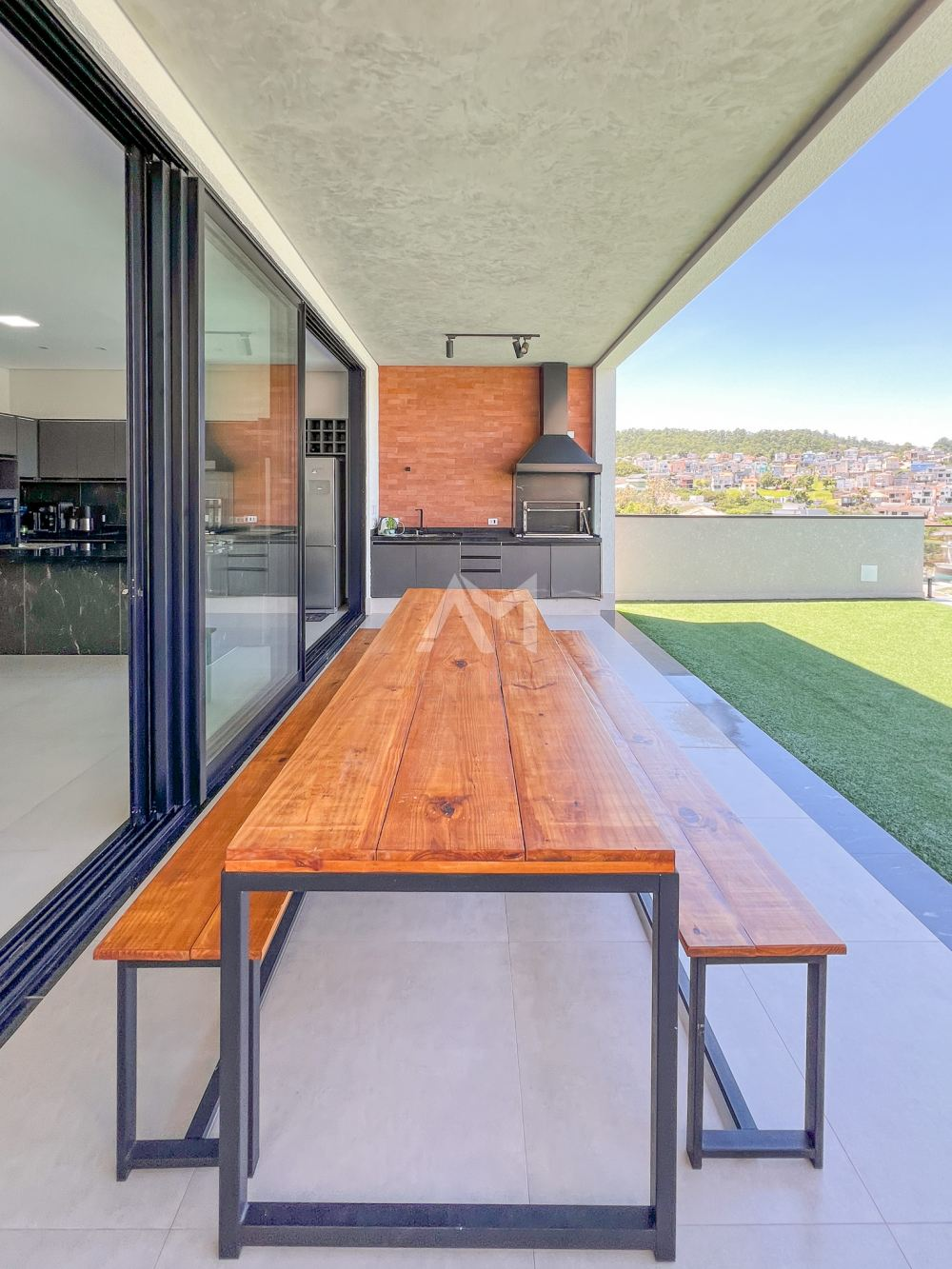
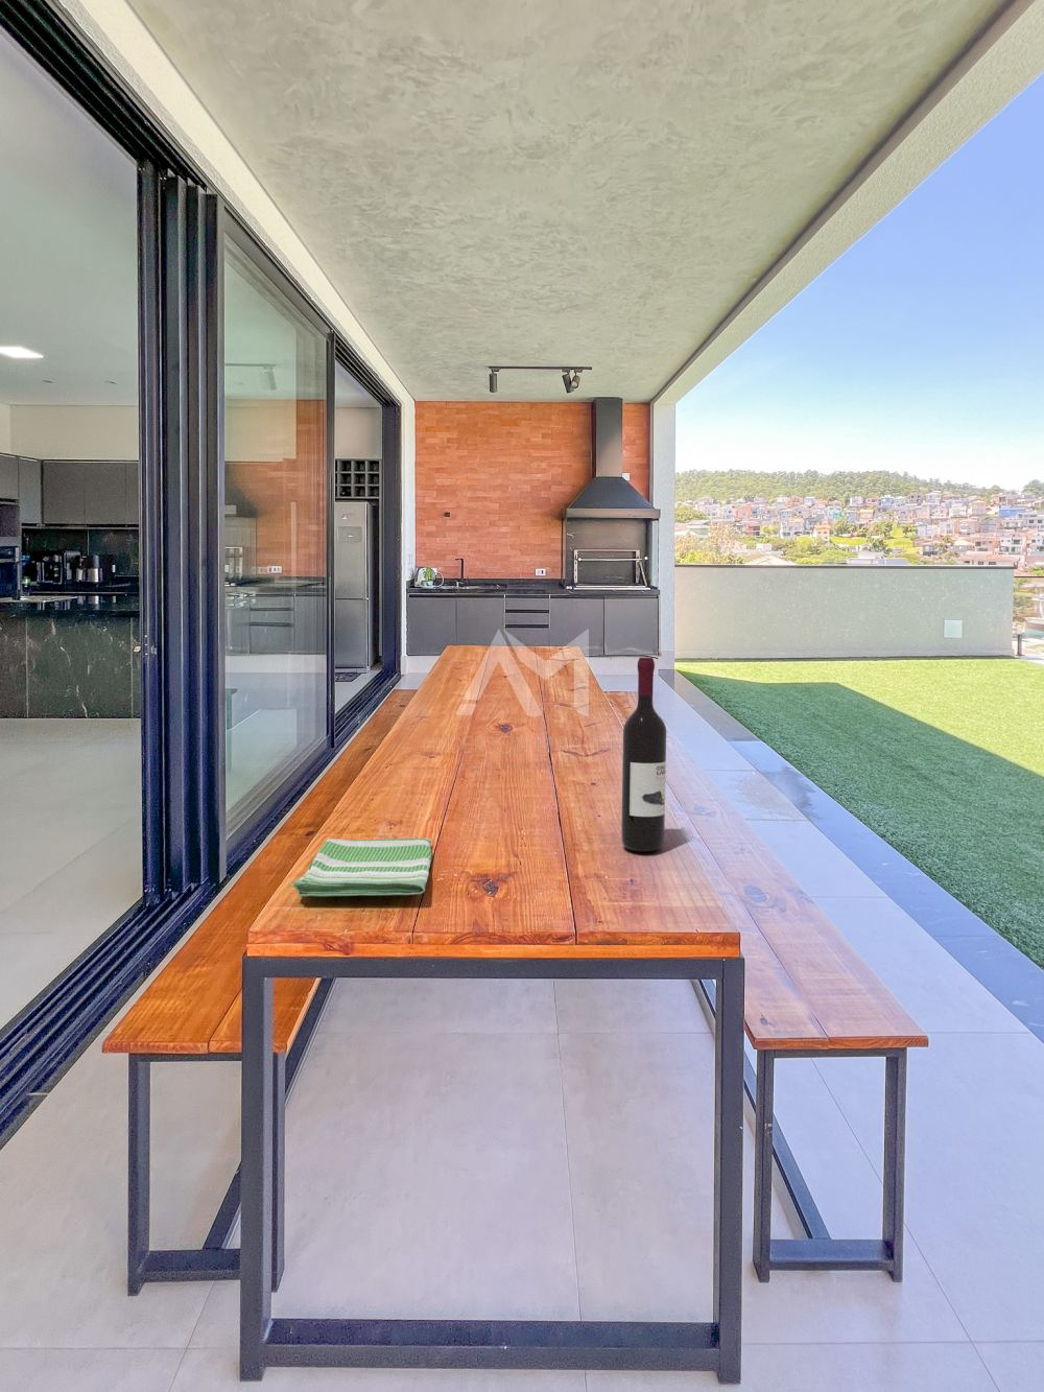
+ dish towel [291,837,433,897]
+ wine bottle [620,657,667,853]
